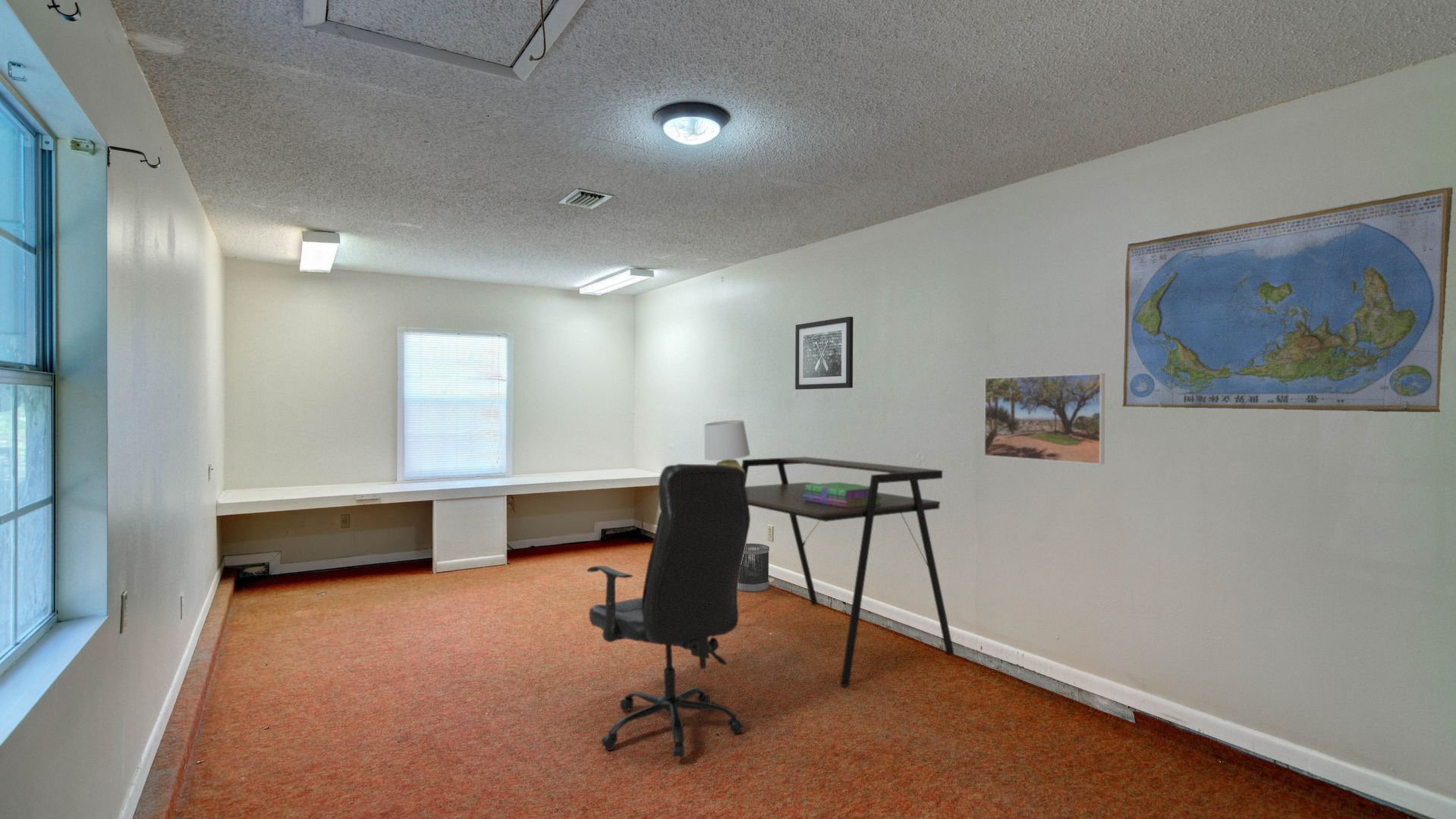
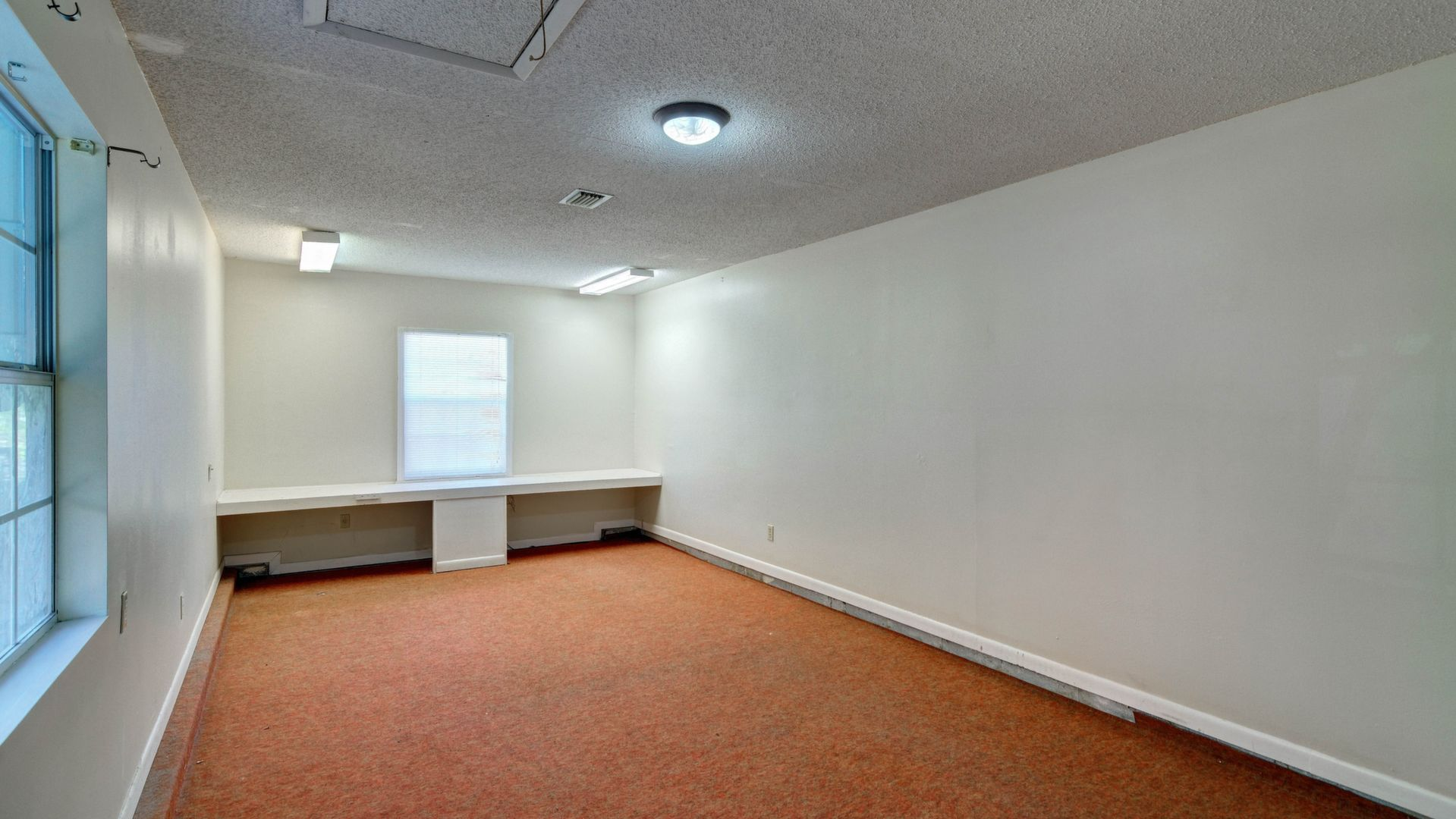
- wall art [794,315,854,391]
- wastebasket [737,543,770,593]
- desk [741,456,955,687]
- world map [1121,186,1454,413]
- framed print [983,372,1105,465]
- table lamp [703,419,751,479]
- office chair [586,463,751,760]
- stack of books [803,482,880,508]
